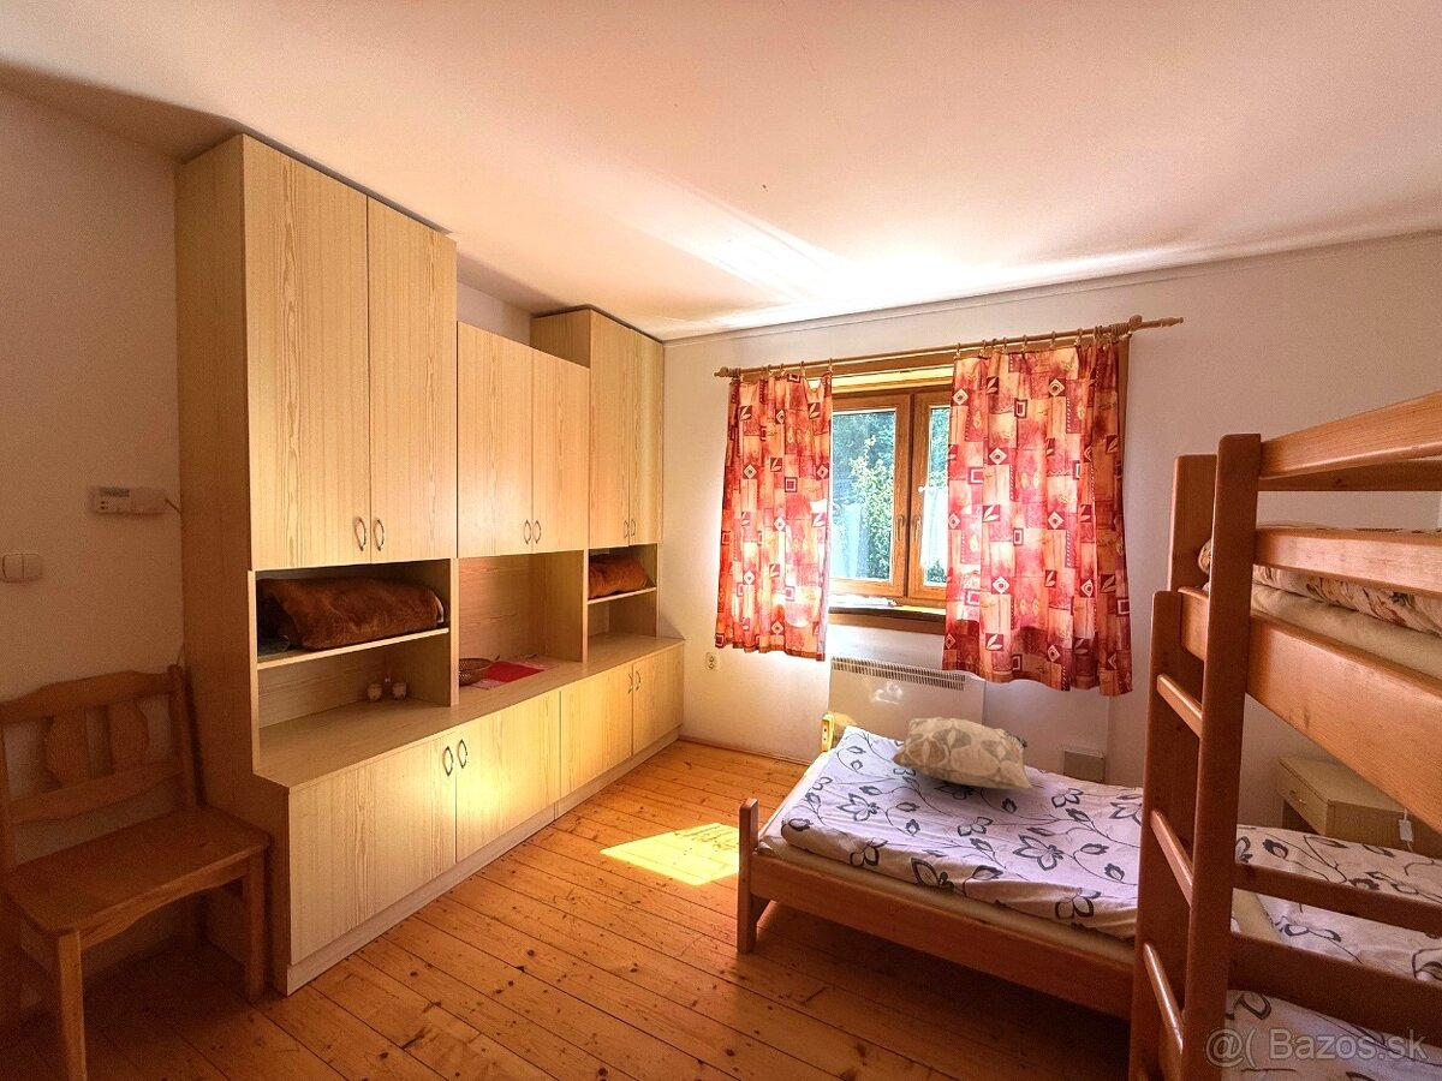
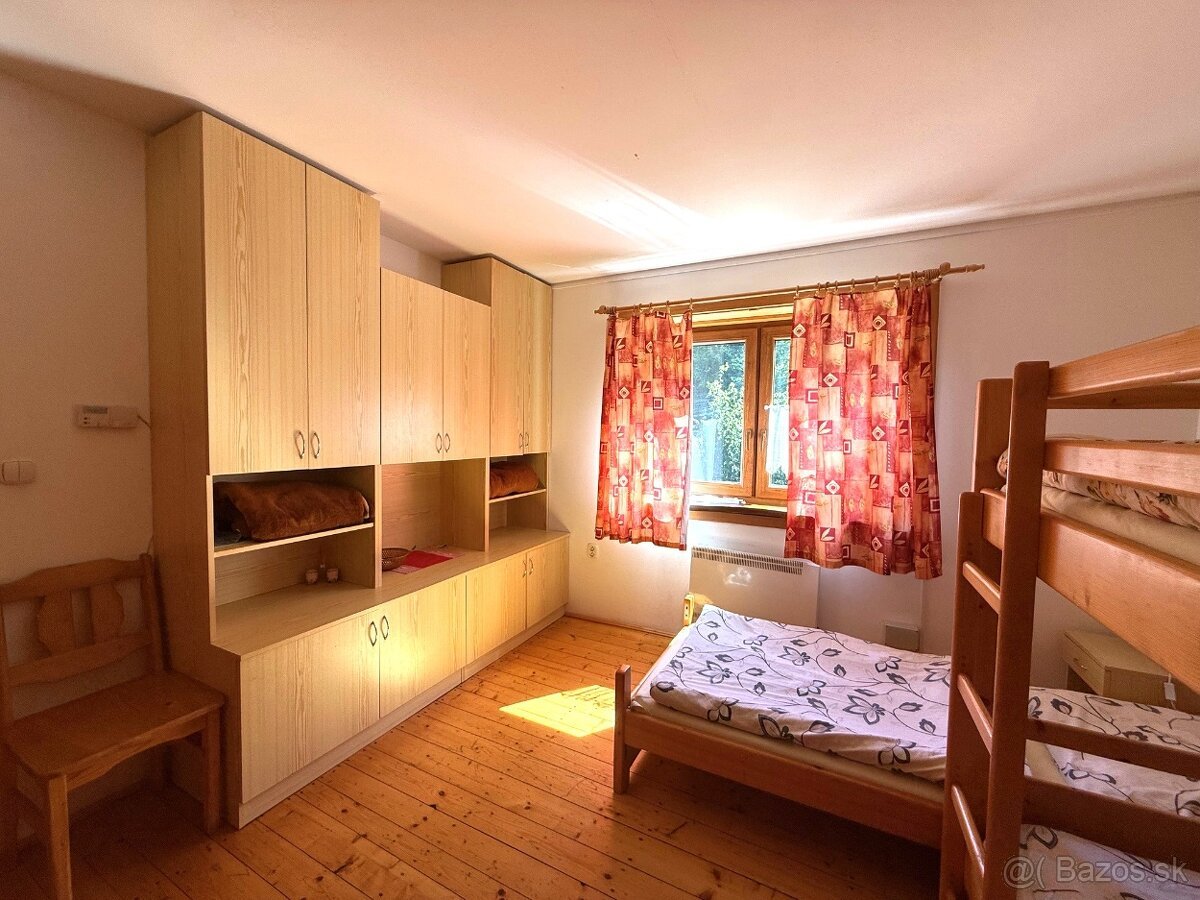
- decorative pillow [890,716,1035,792]
